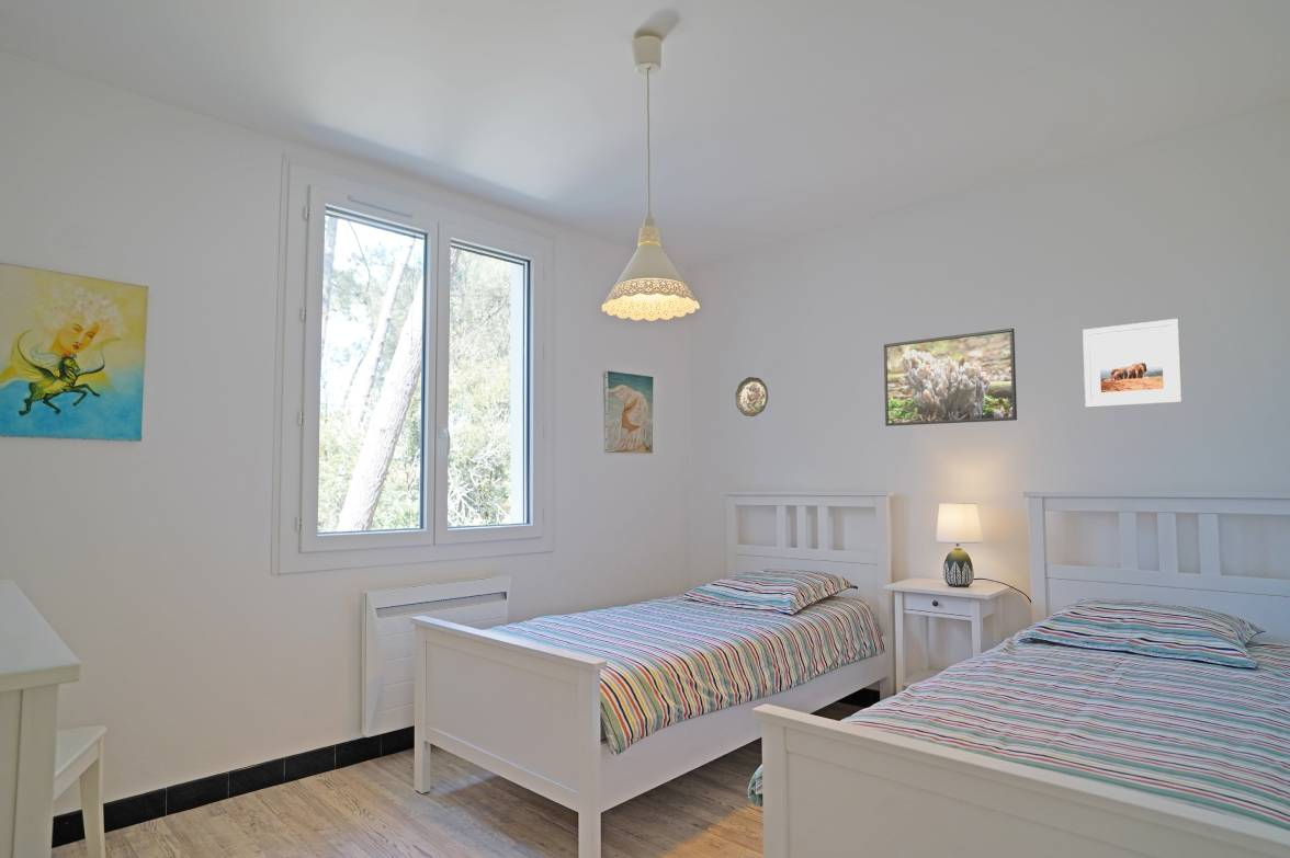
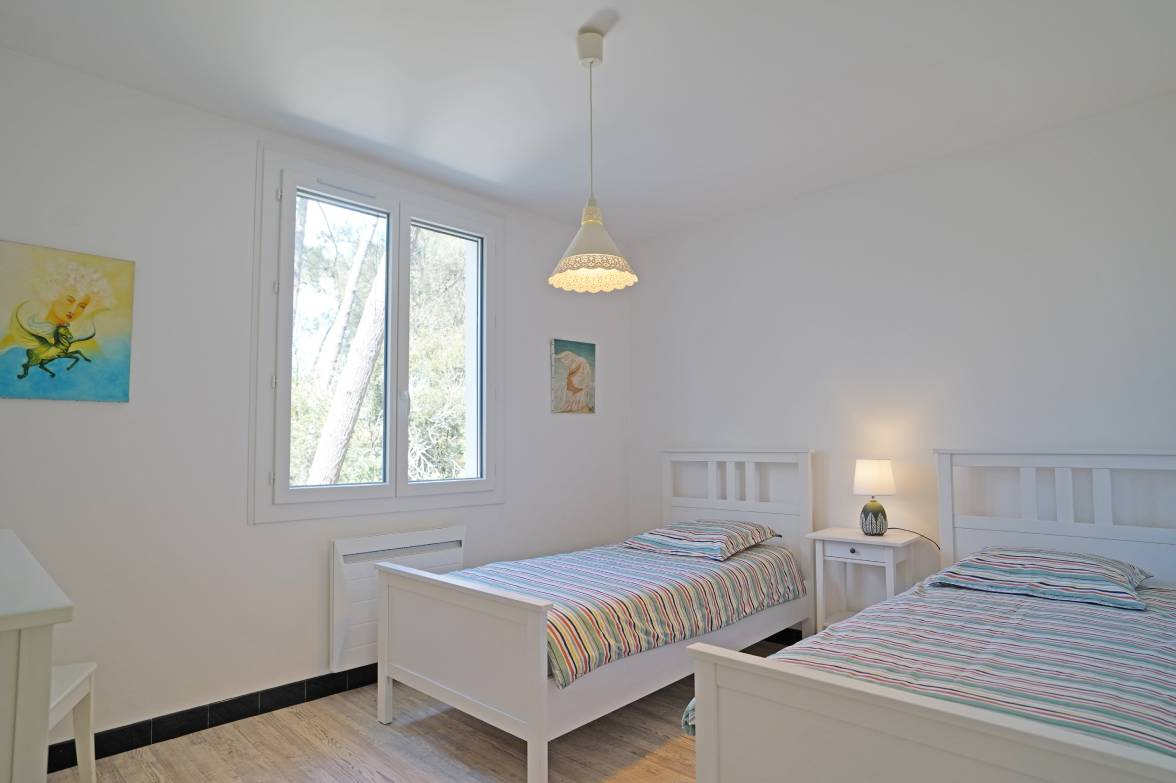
- decorative plate [734,376,769,417]
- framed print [883,328,1018,427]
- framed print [1082,318,1184,409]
